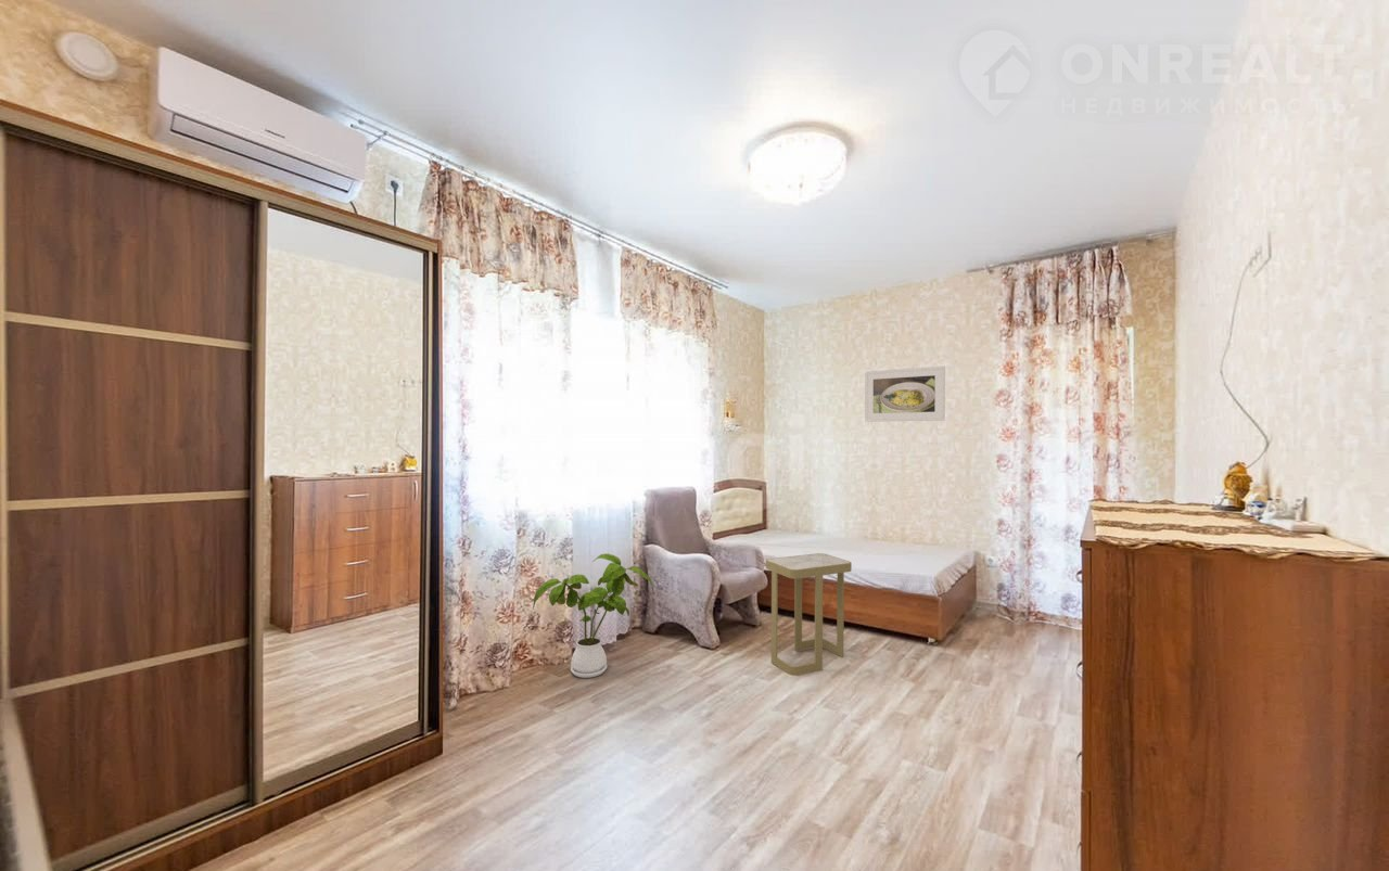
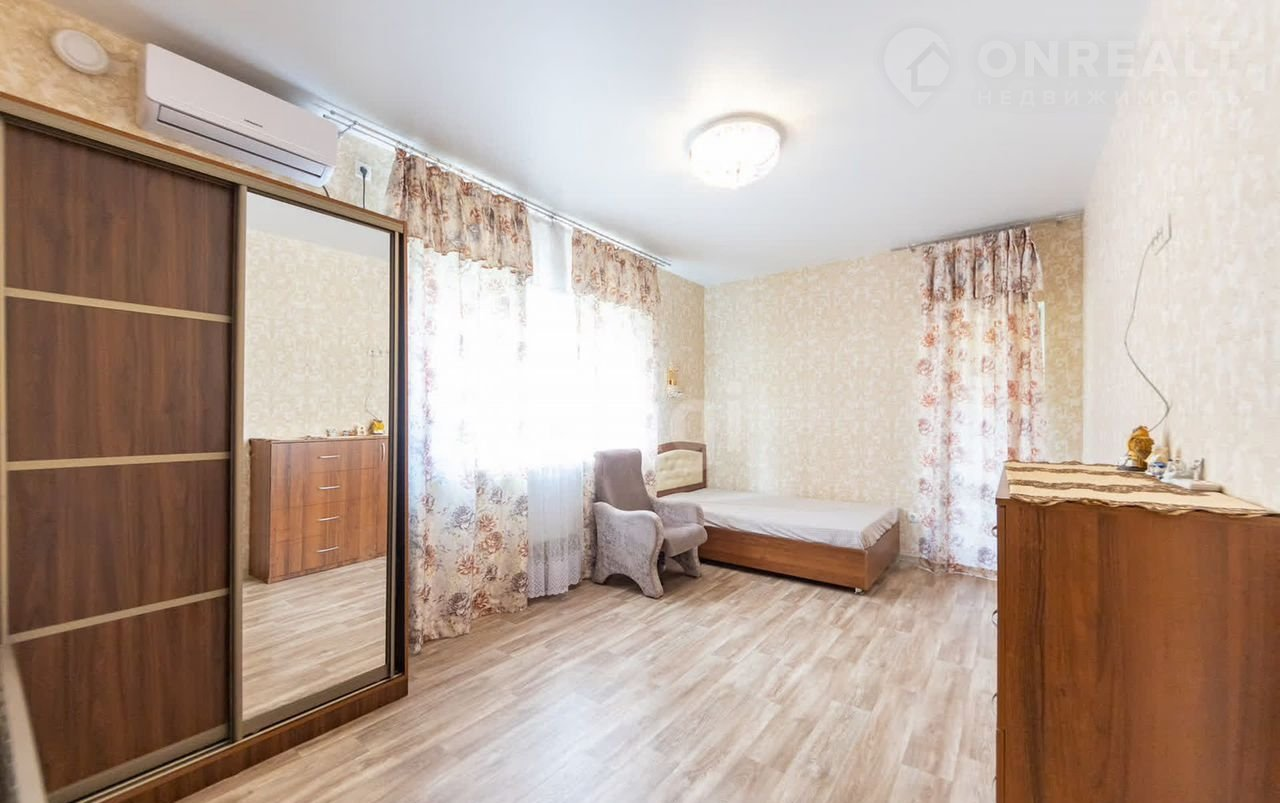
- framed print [864,366,946,423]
- side table [765,552,853,677]
- house plant [532,552,655,679]
